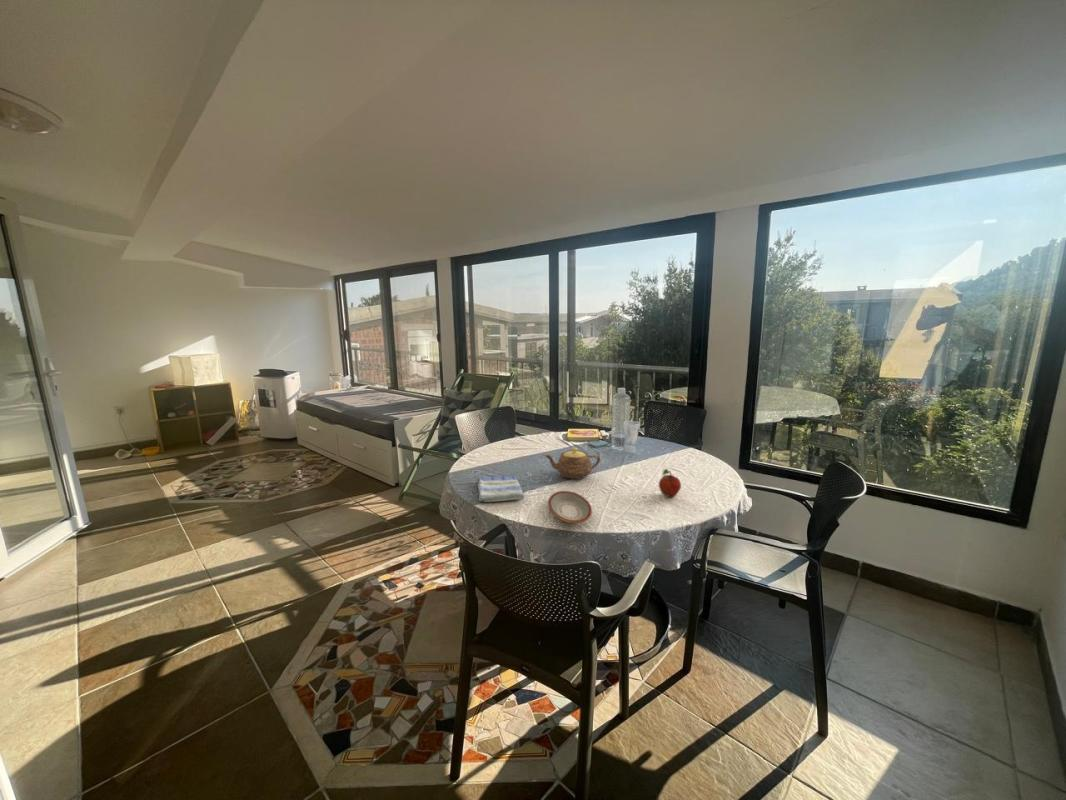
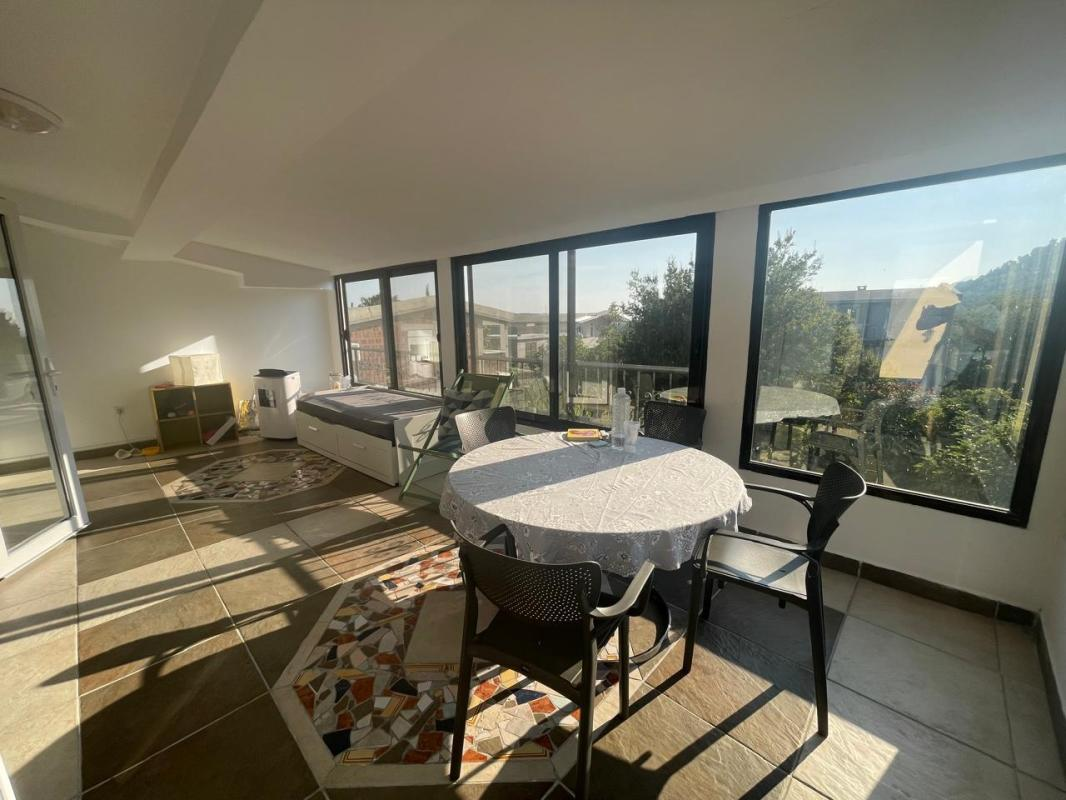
- fruit [658,468,682,498]
- dish towel [477,475,525,503]
- teapot [543,447,601,480]
- plate [547,490,593,524]
